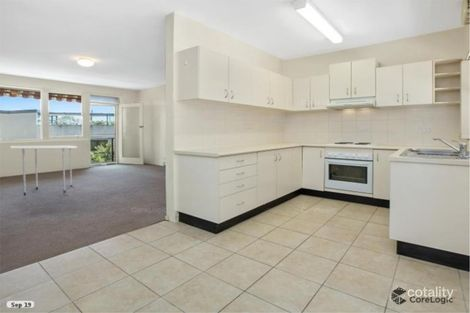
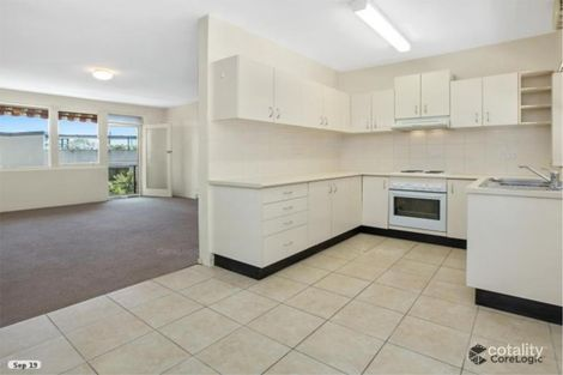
- dining table [9,145,78,197]
